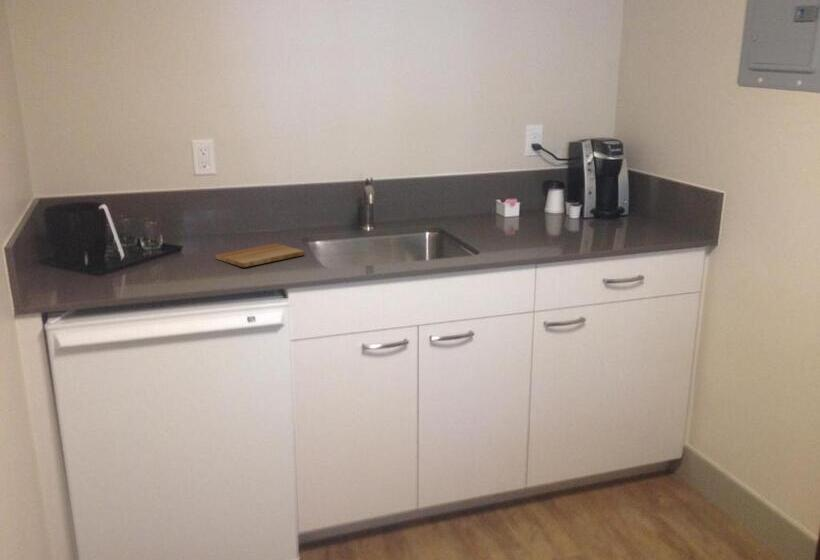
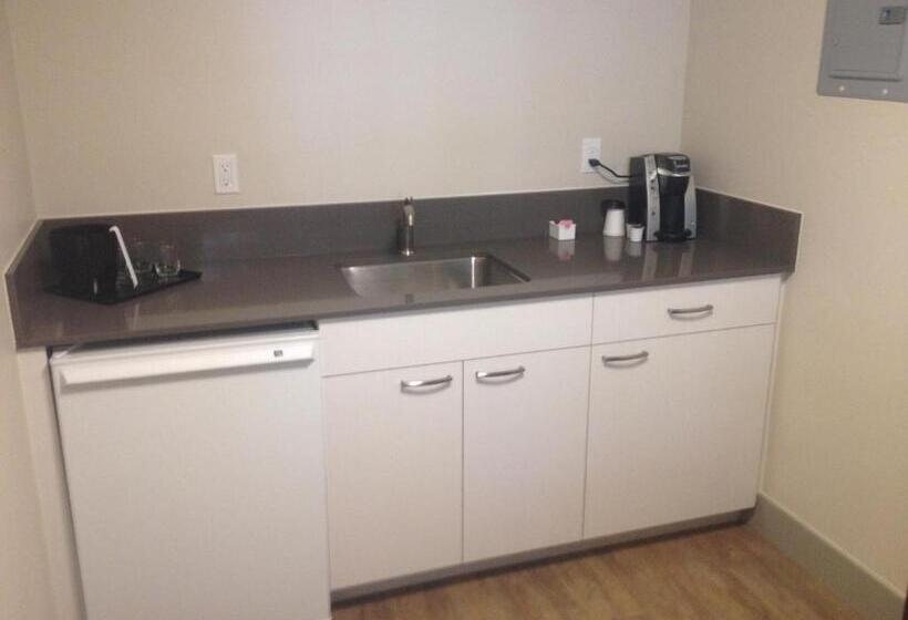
- cutting board [215,242,305,268]
